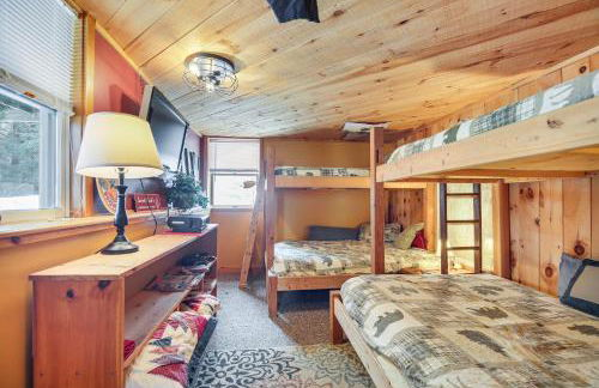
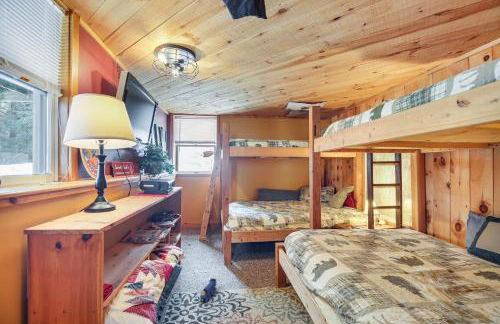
+ toy train [199,277,217,303]
